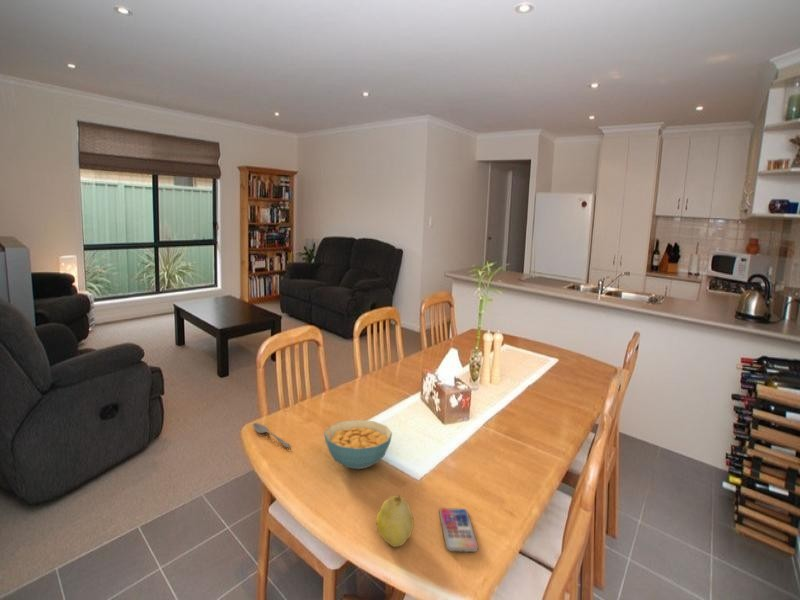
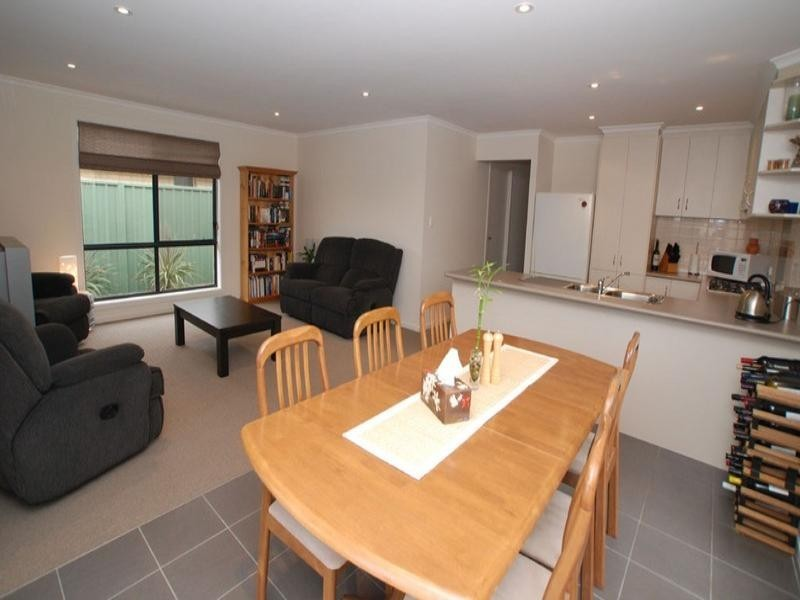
- smartphone [438,507,479,553]
- spoon [252,422,291,448]
- cereal bowl [323,419,393,470]
- fruit [375,494,415,548]
